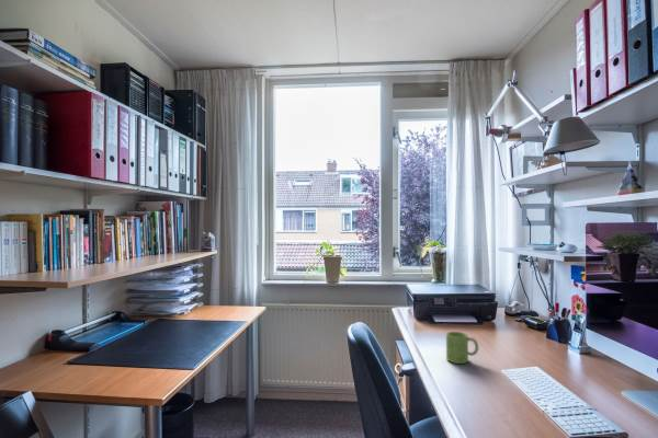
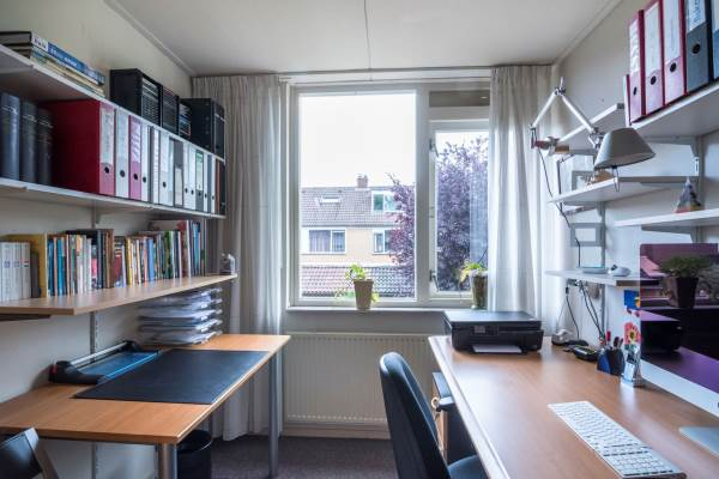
- mug [445,331,479,365]
